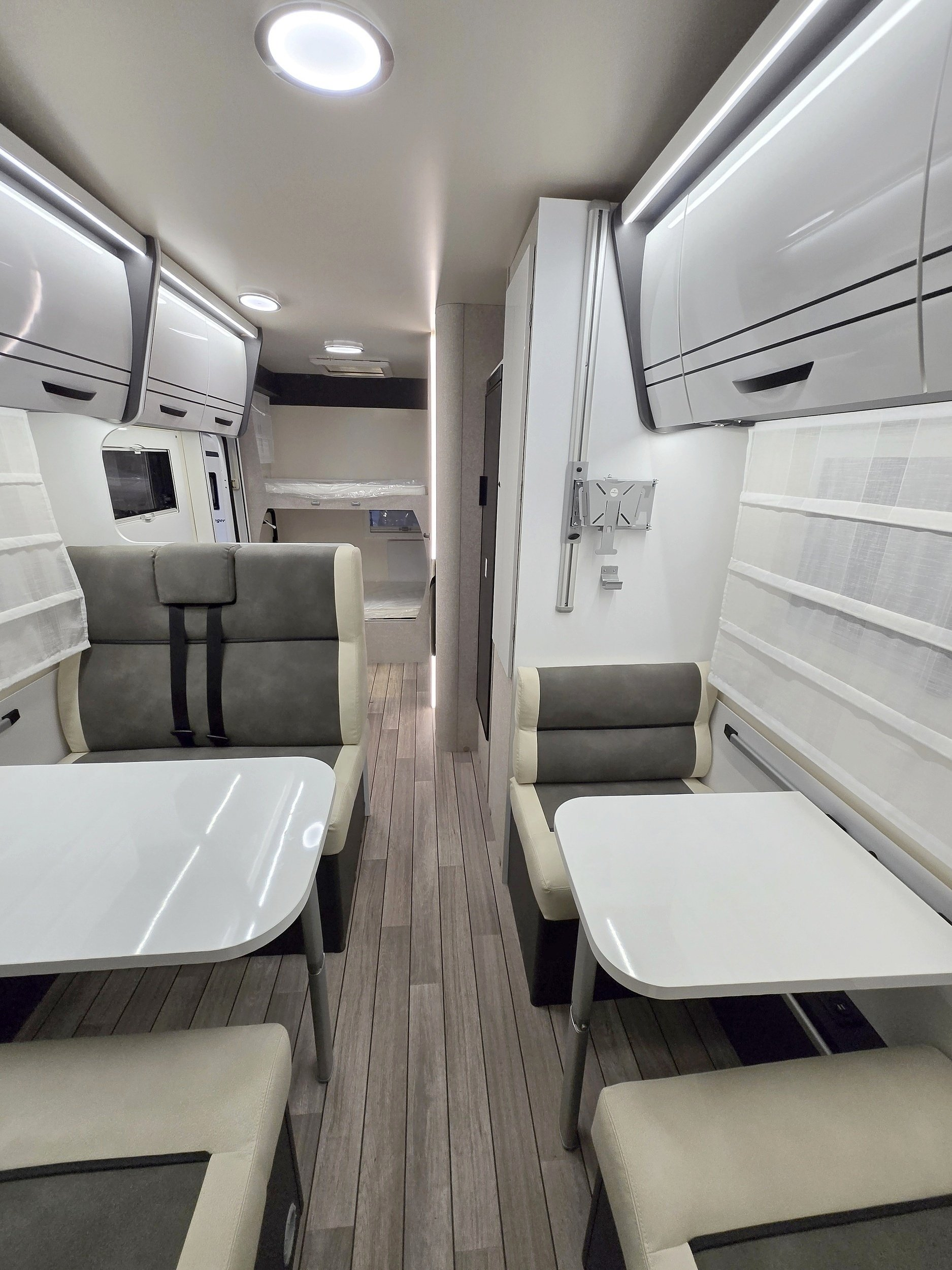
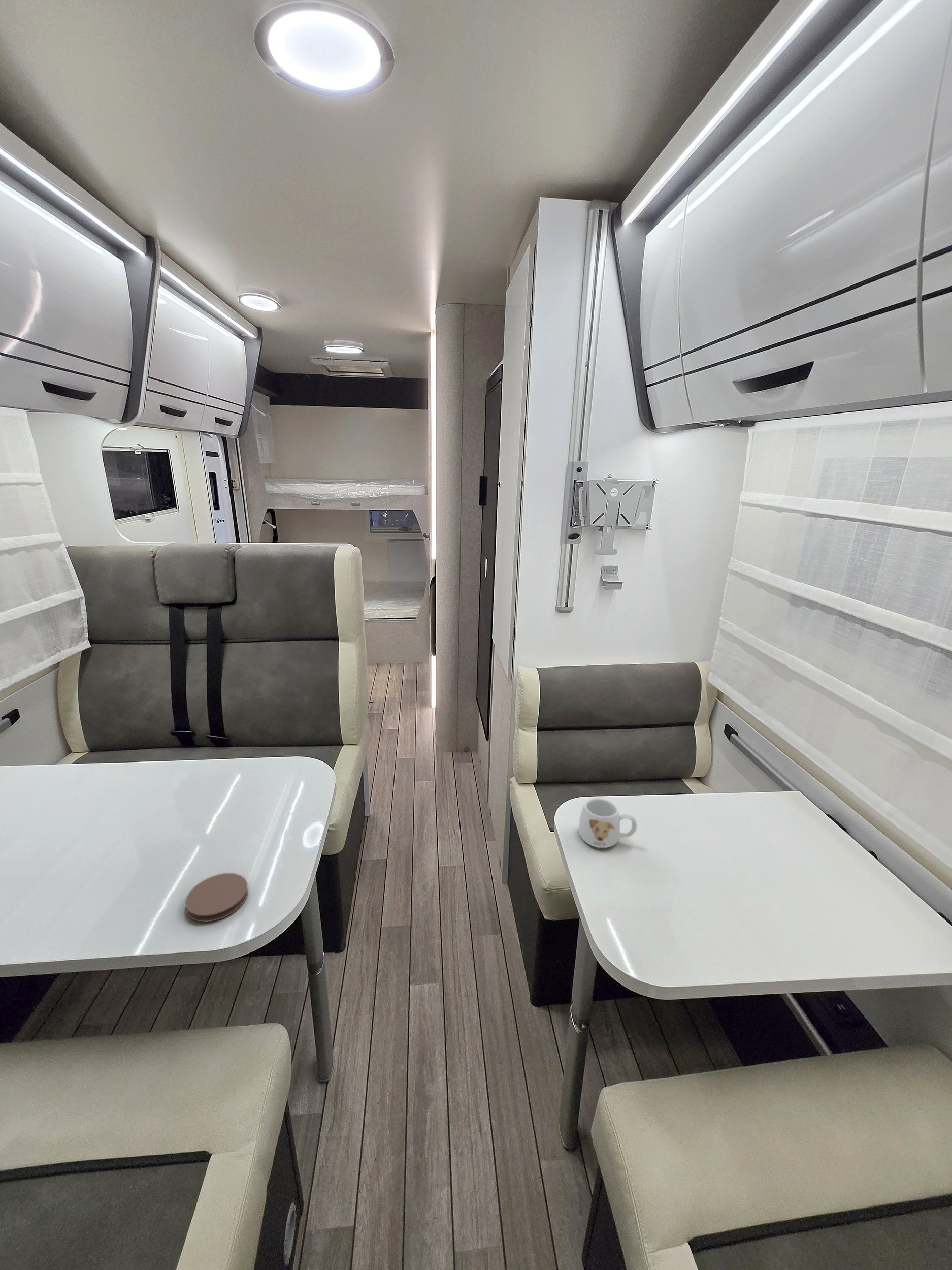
+ mug [578,798,637,848]
+ coaster [185,873,249,923]
